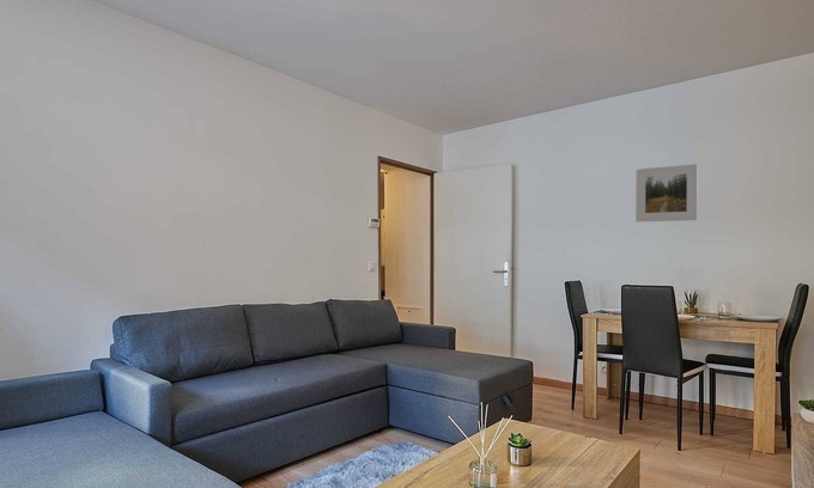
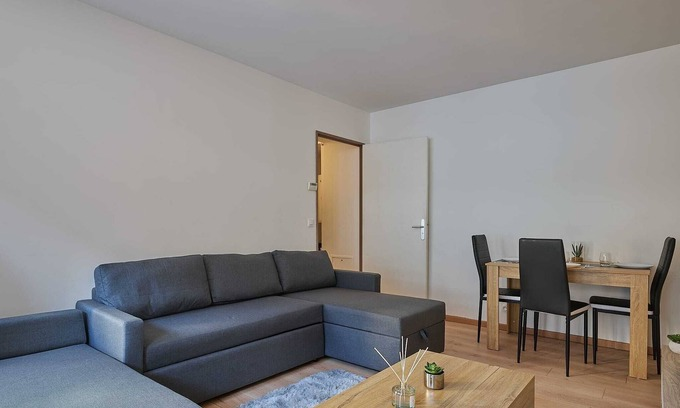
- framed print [634,163,699,222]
